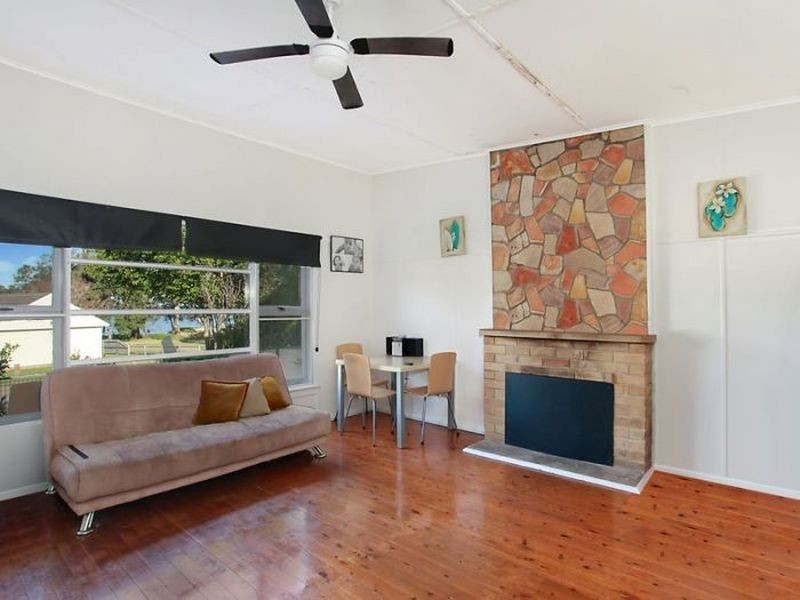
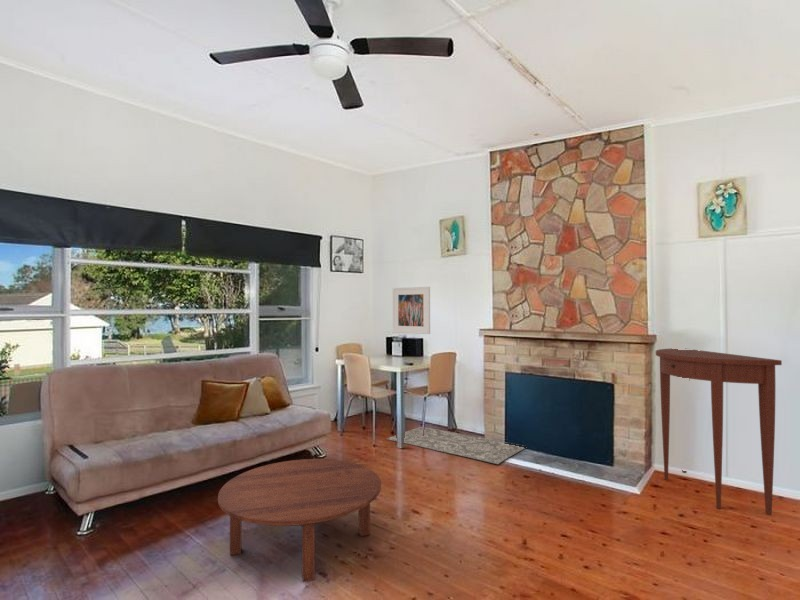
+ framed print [392,286,431,335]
+ coffee table [217,458,382,583]
+ rug [385,426,526,465]
+ console table [655,348,783,516]
